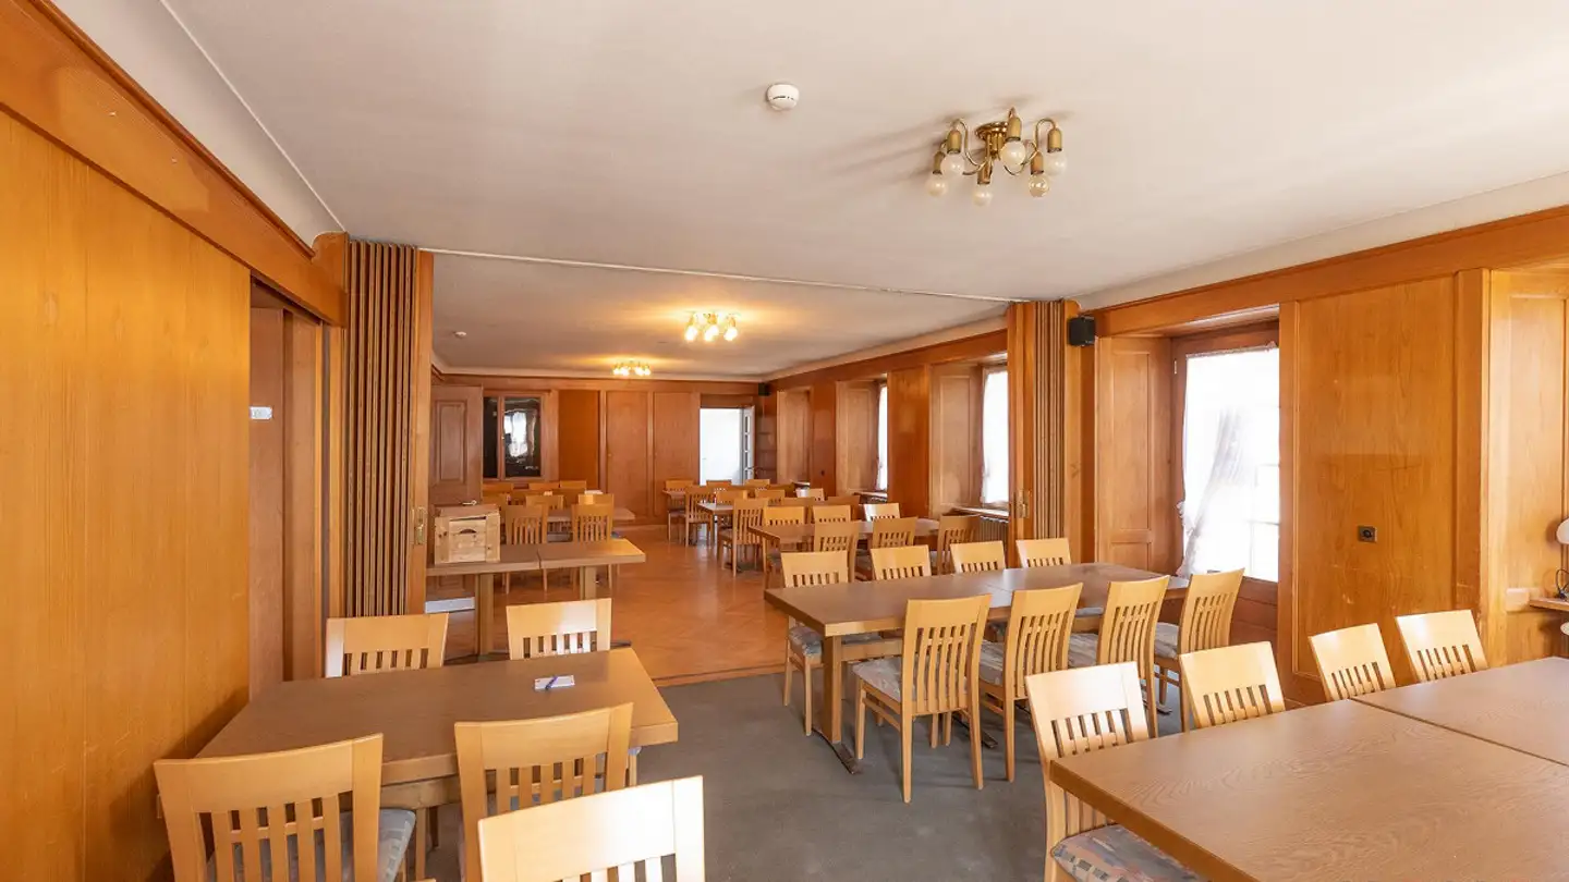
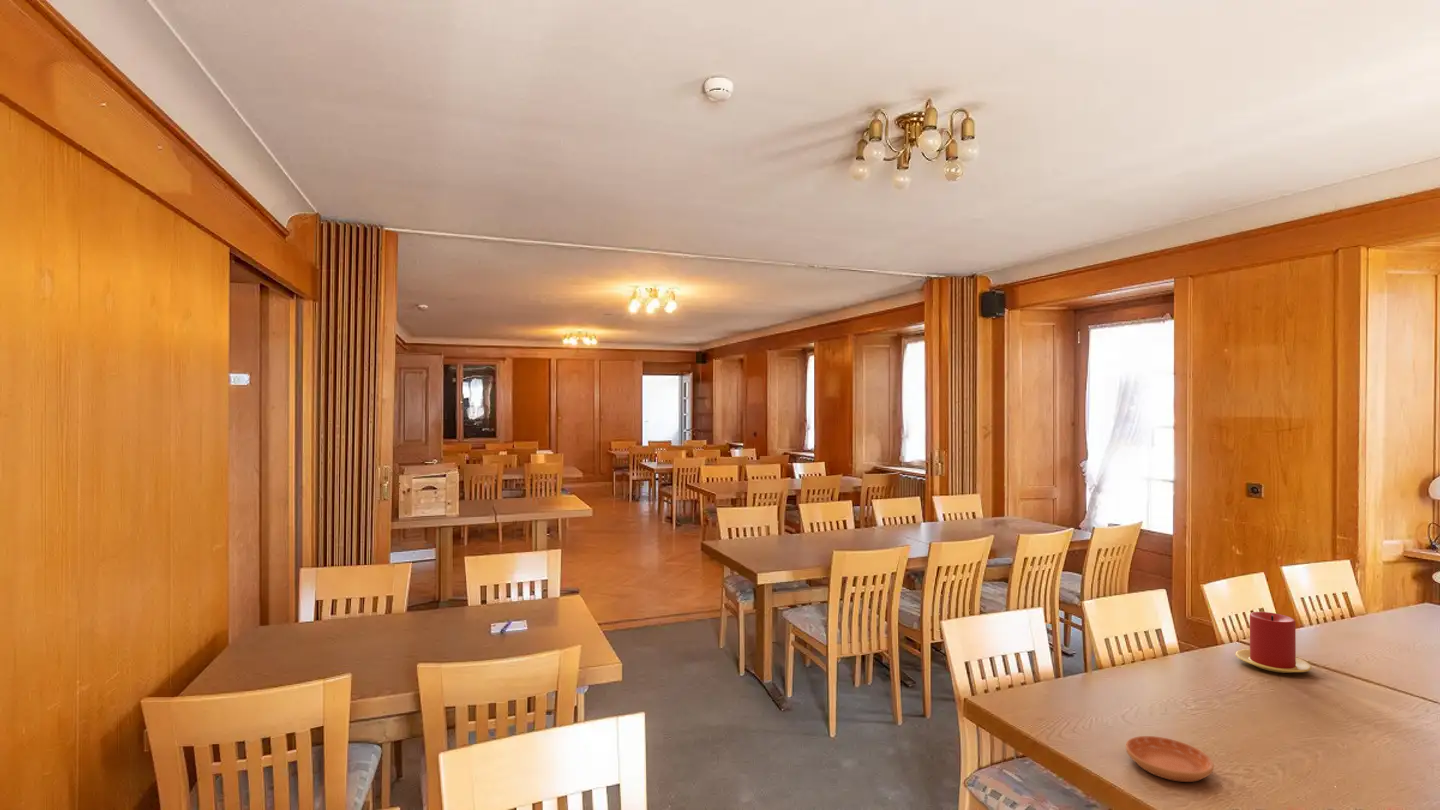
+ saucer [1125,735,1215,783]
+ candle [1234,611,1313,674]
